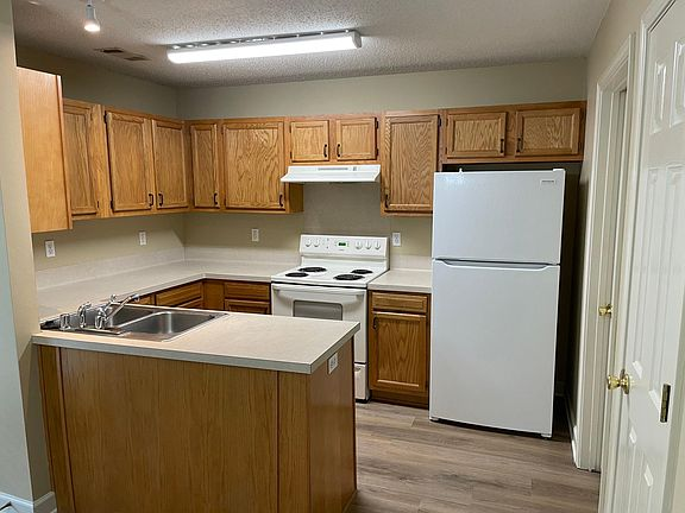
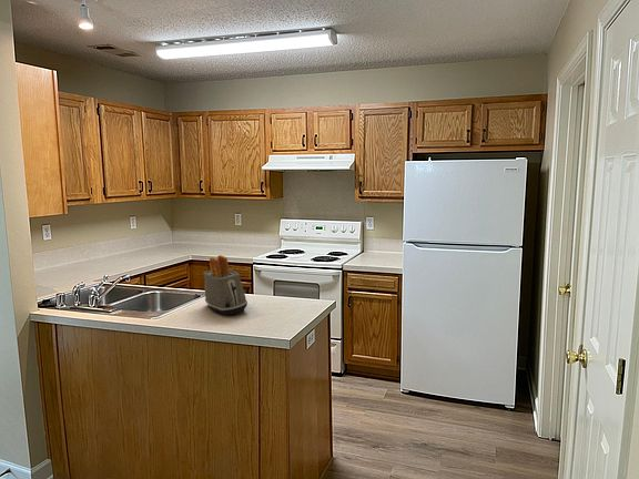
+ toaster [202,254,248,316]
